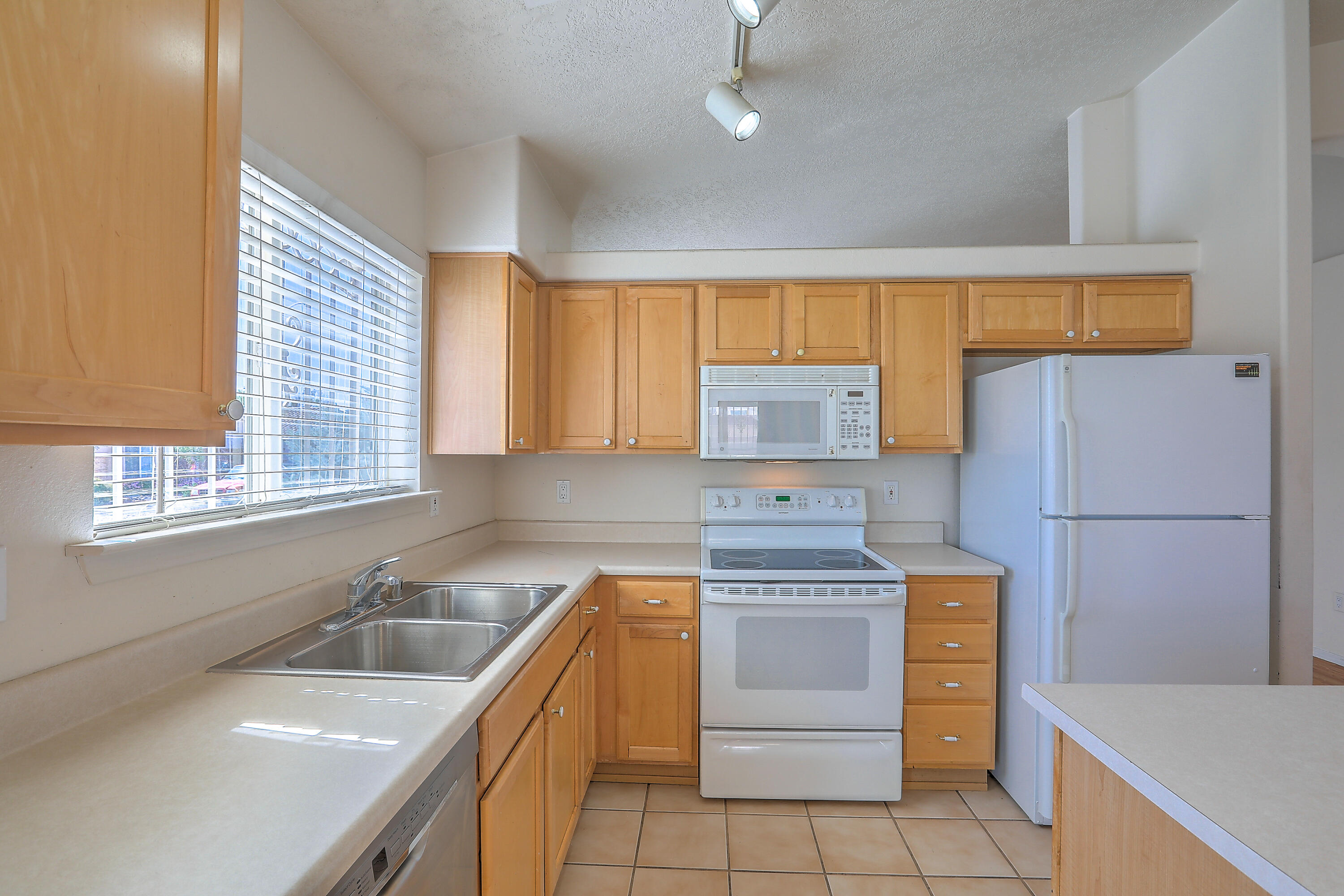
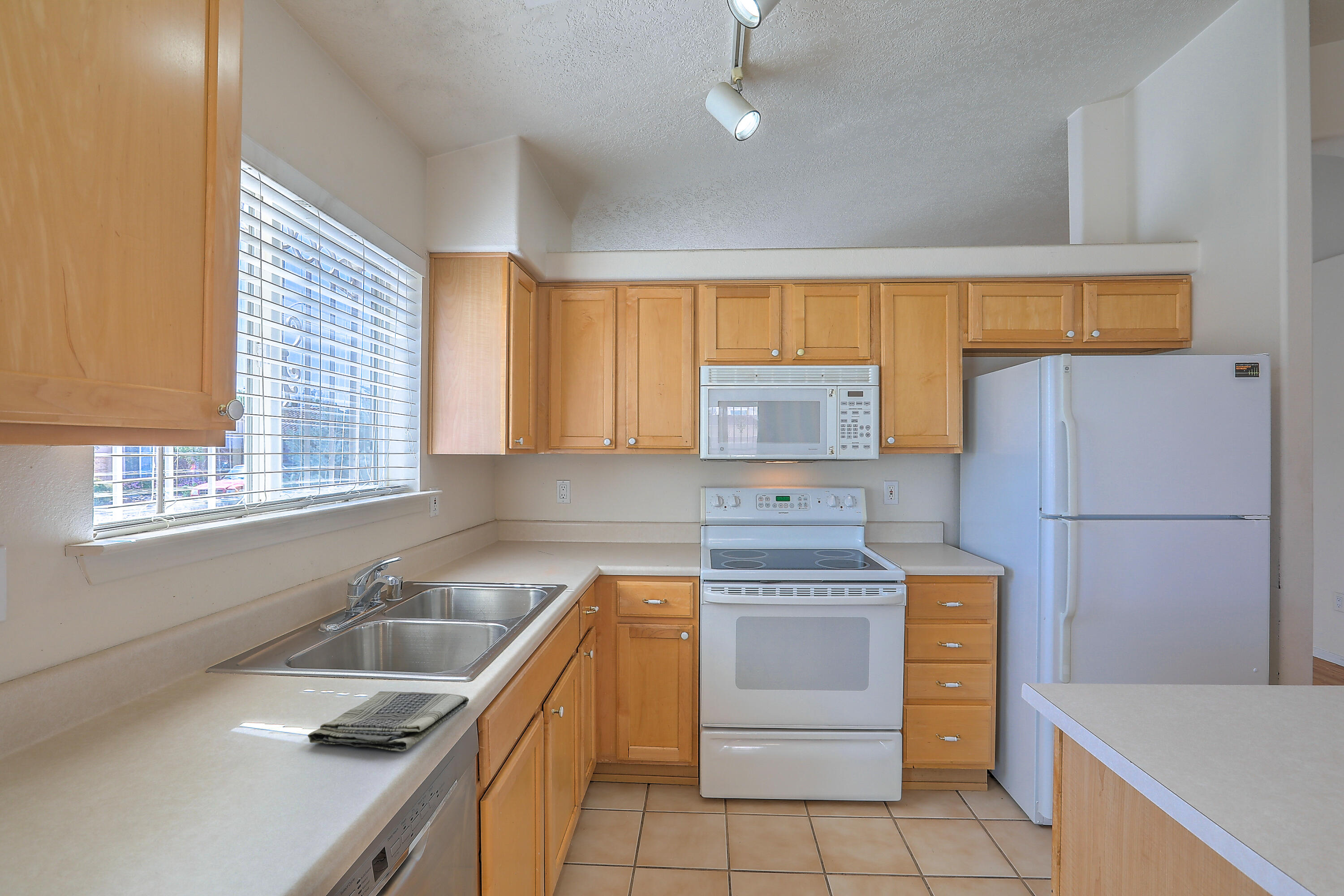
+ dish towel [307,691,470,752]
